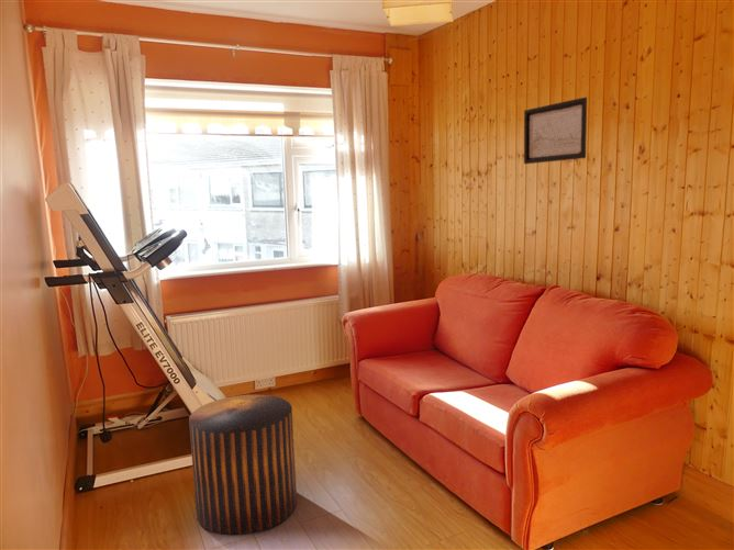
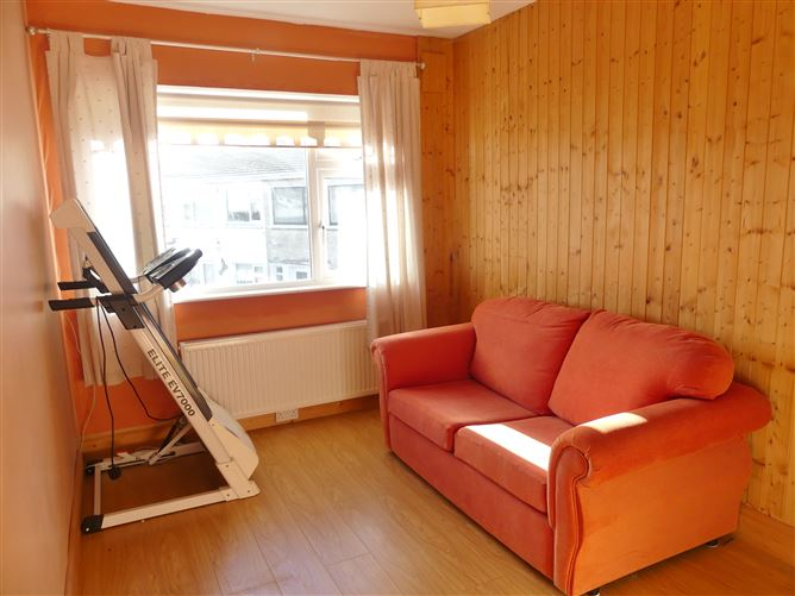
- wall art [523,97,588,165]
- stool [188,393,298,537]
